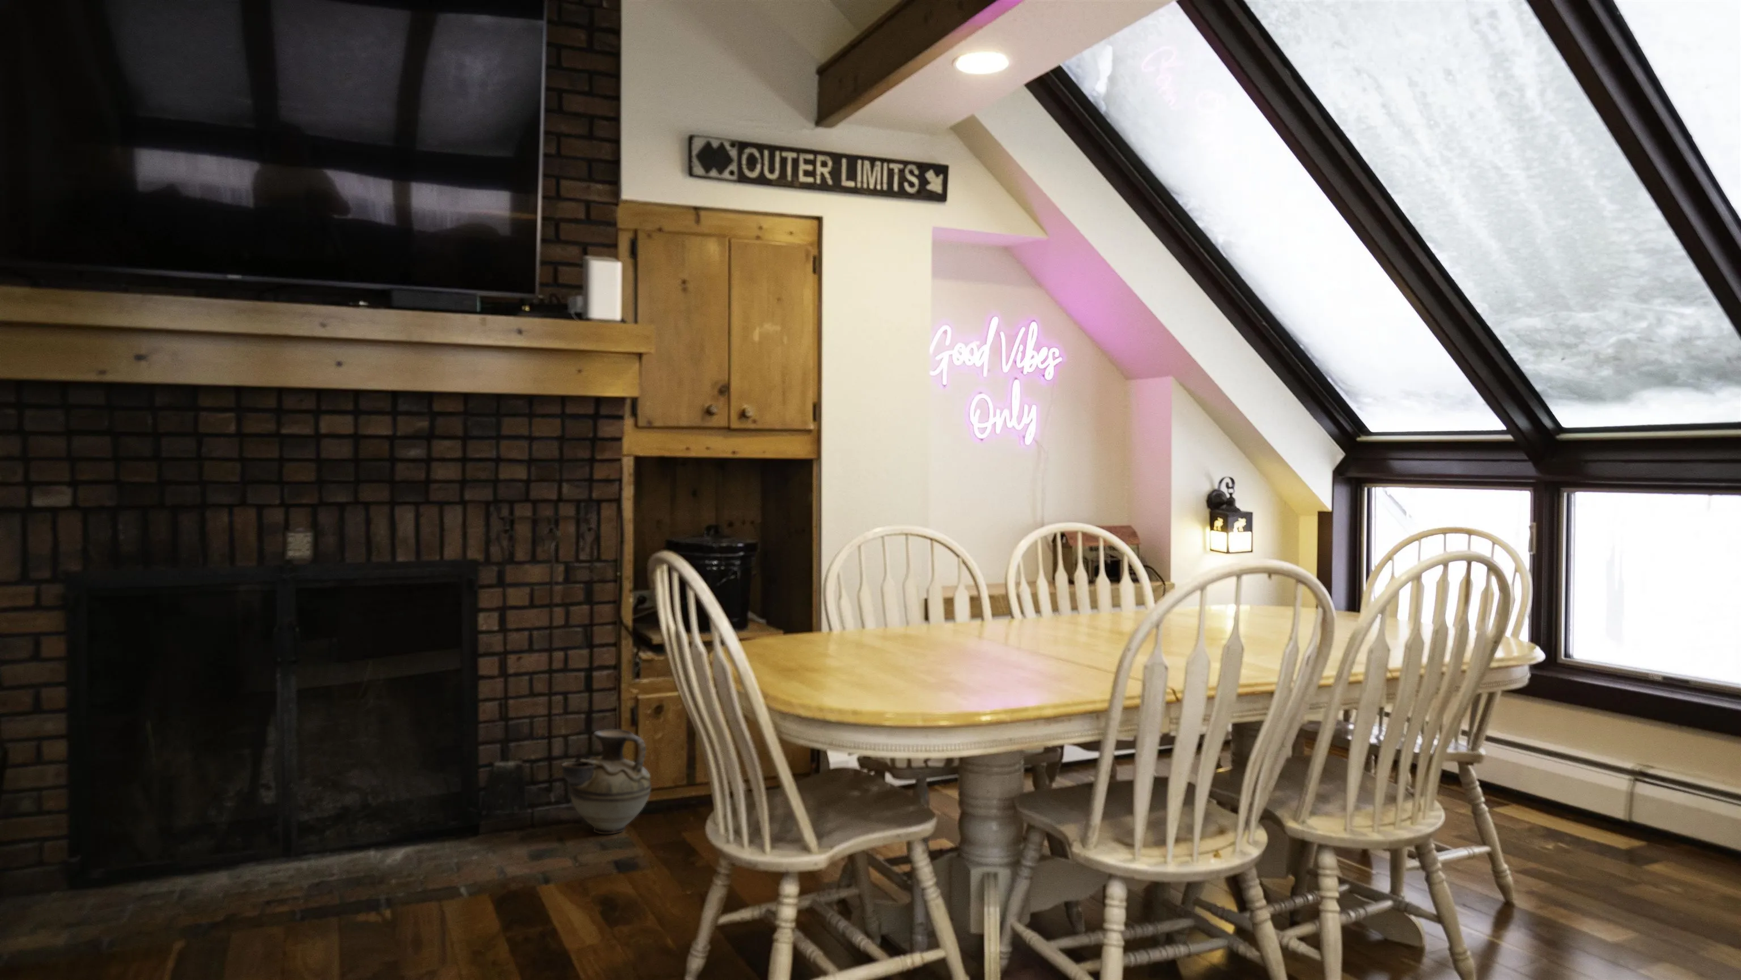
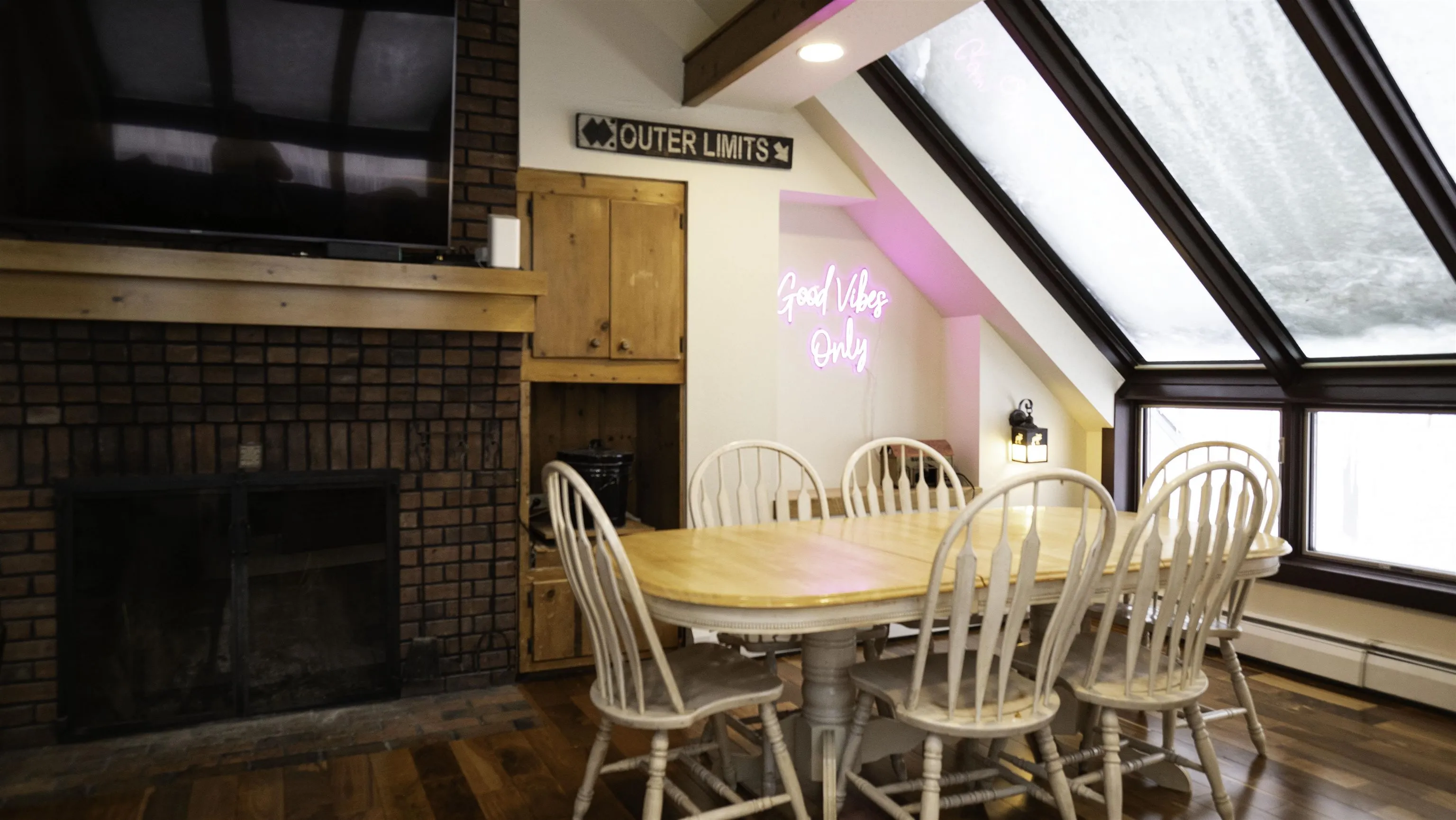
- ceramic jug [561,729,652,834]
